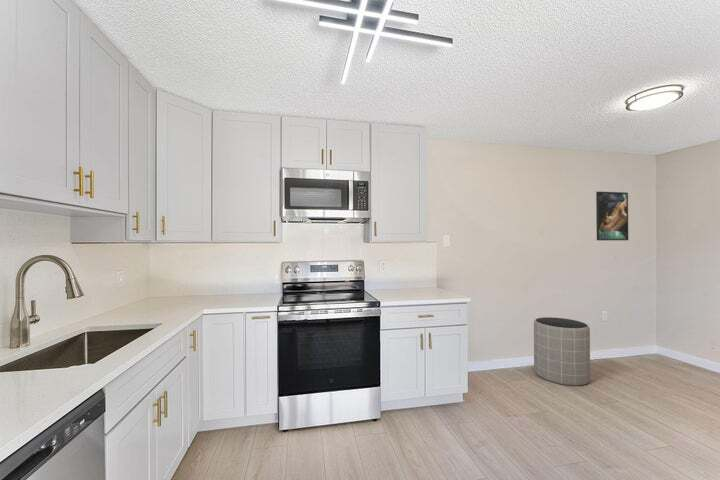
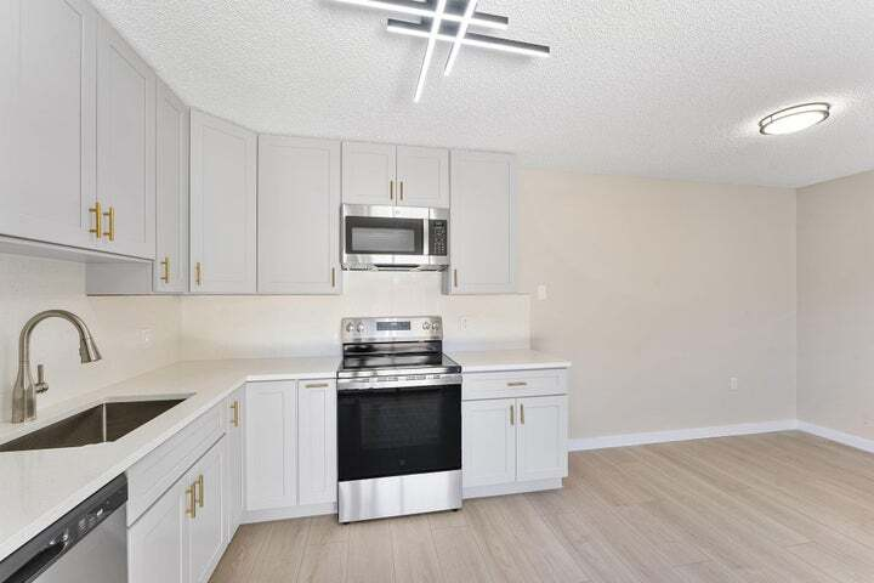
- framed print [595,191,629,241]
- trash can [533,316,591,387]
